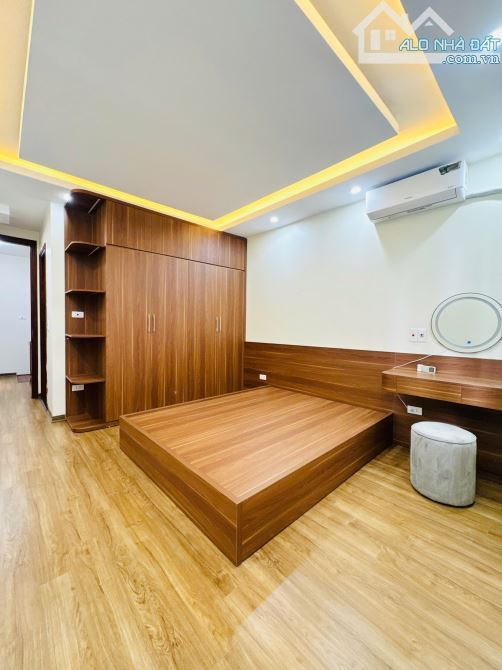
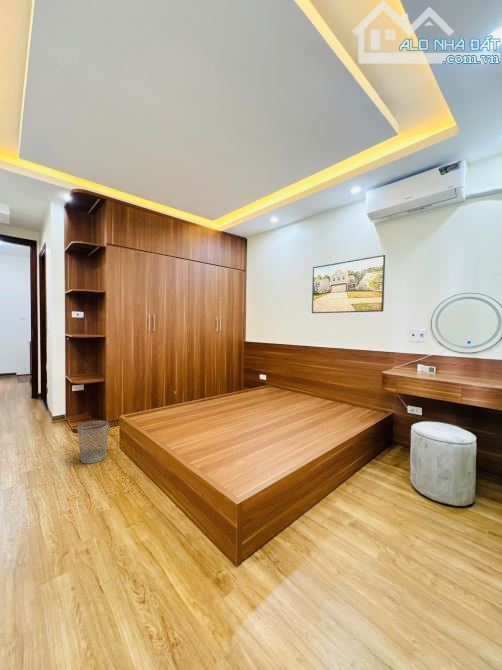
+ wastebasket [77,420,110,465]
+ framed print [311,254,386,314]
